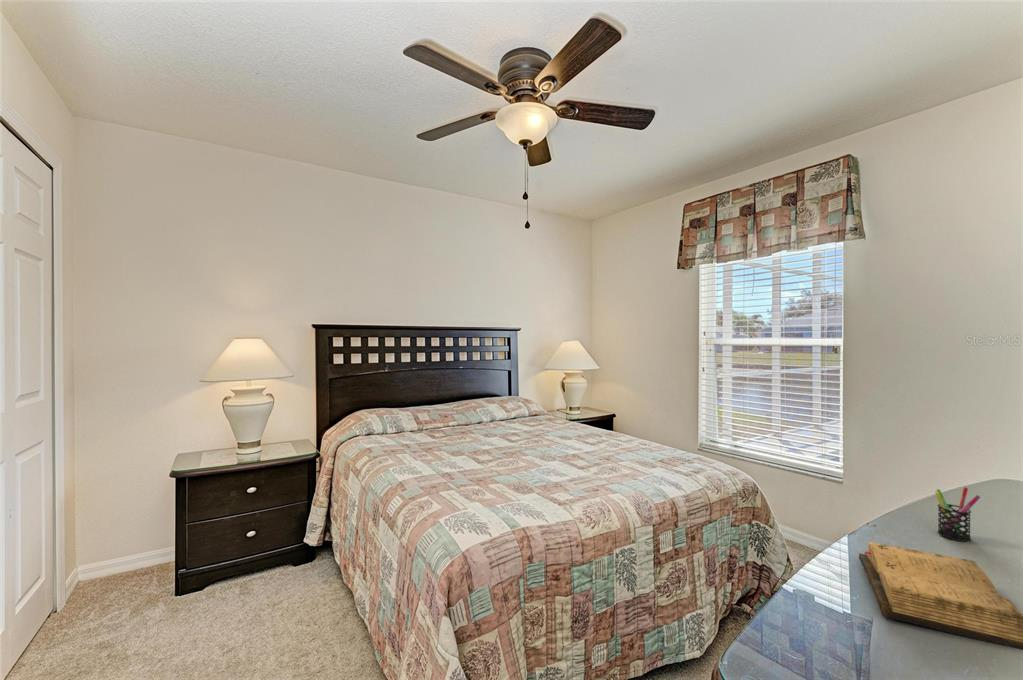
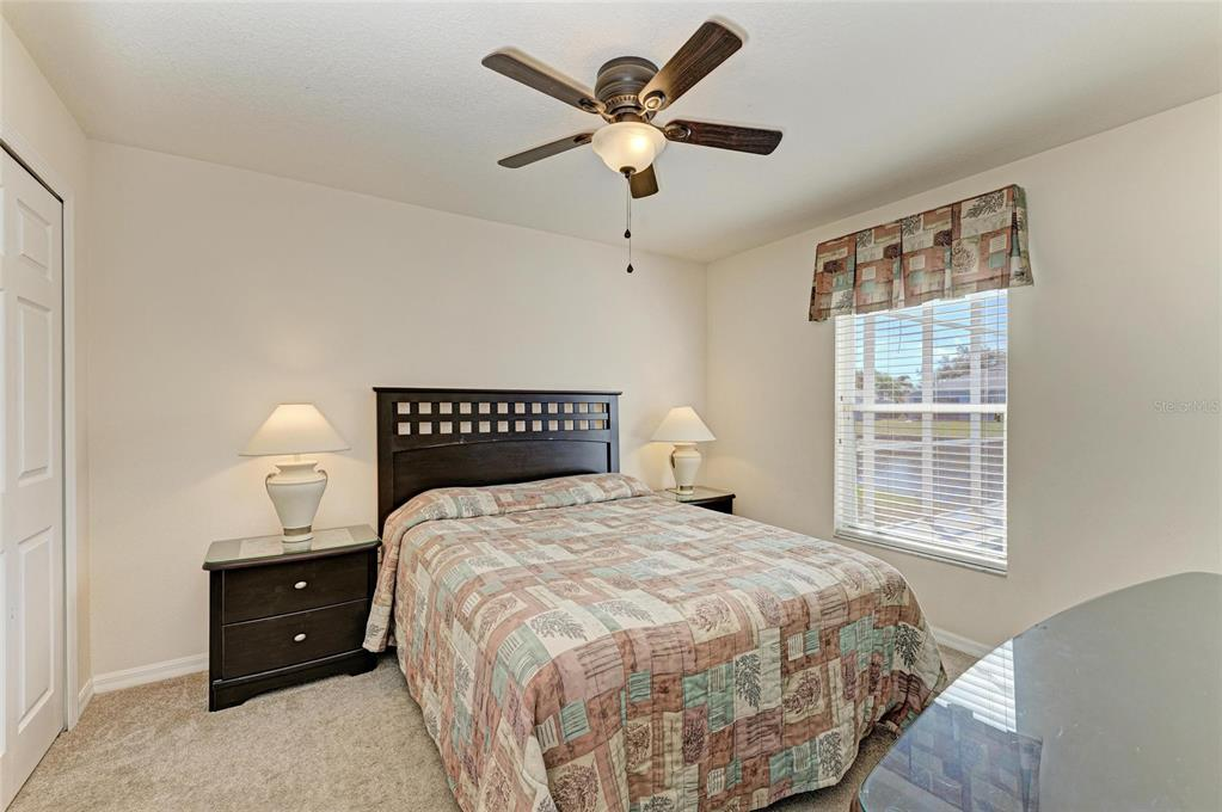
- diary [858,541,1023,651]
- pen holder [934,486,981,542]
